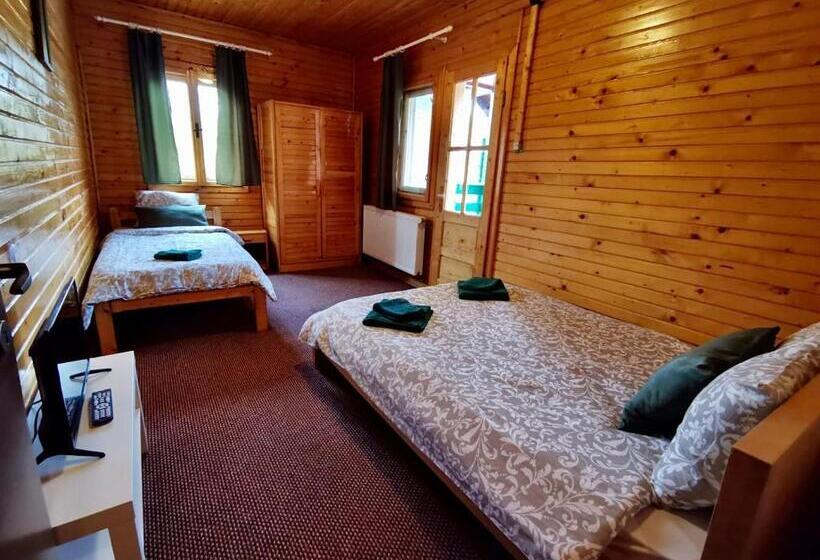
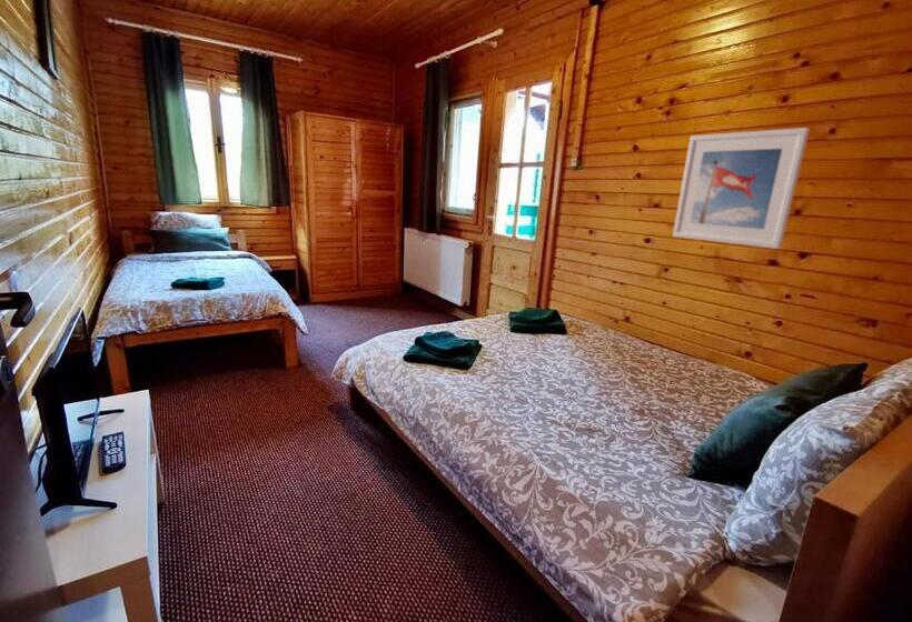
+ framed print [672,127,811,250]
